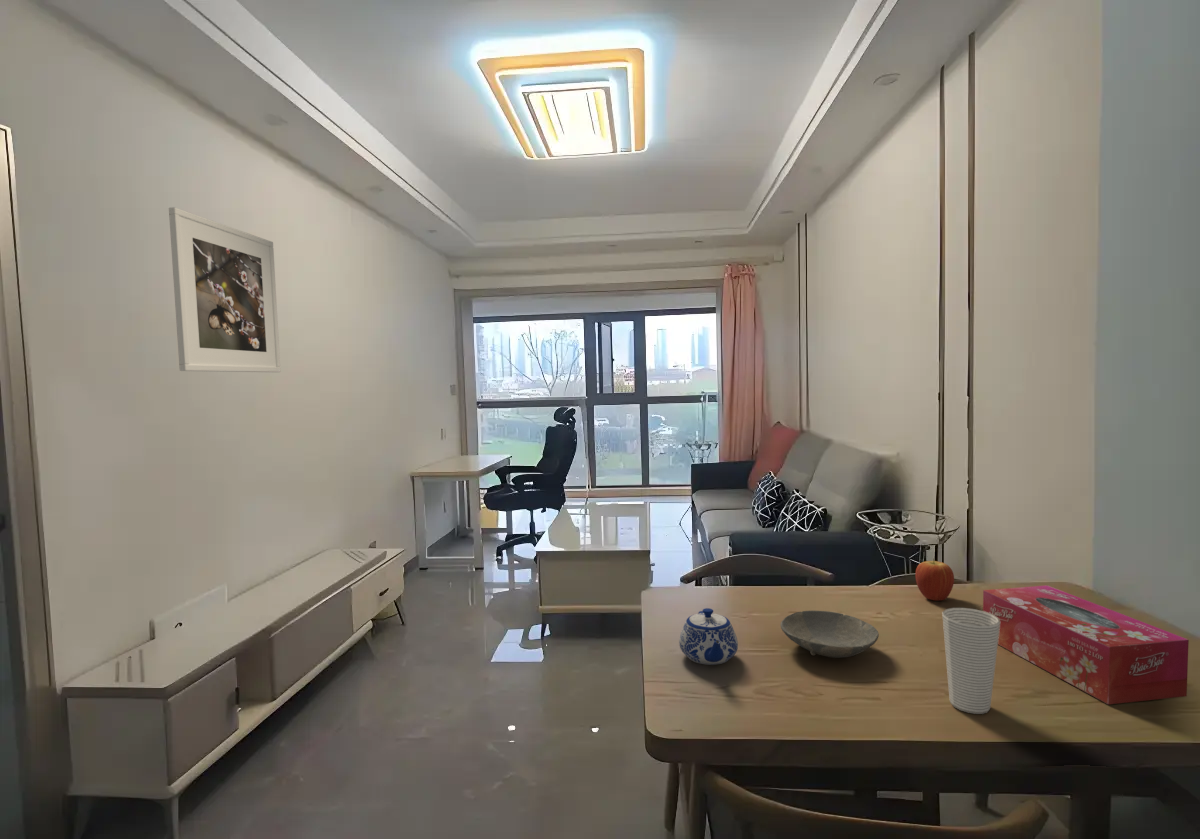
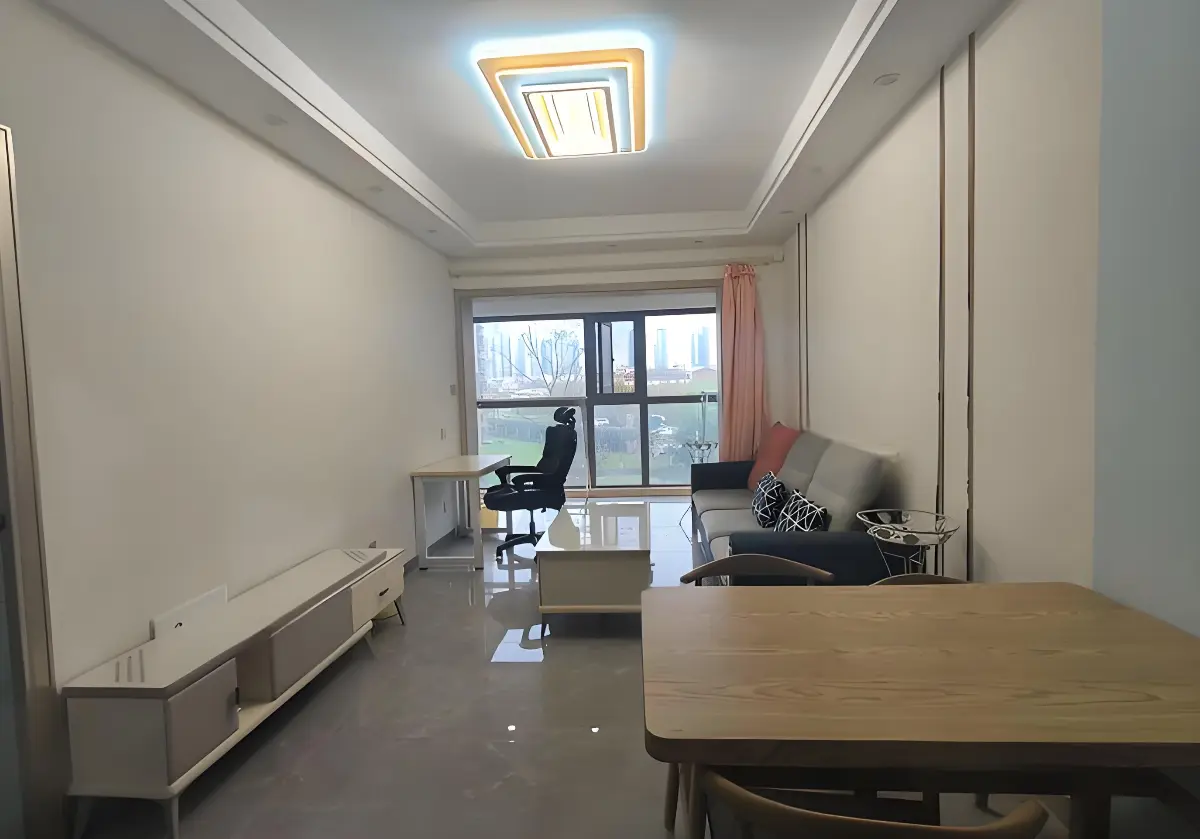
- cup [941,607,1000,715]
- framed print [168,206,281,373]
- teapot [678,607,739,666]
- tissue box [982,584,1190,705]
- bowl [780,609,880,659]
- fruit [915,558,955,602]
